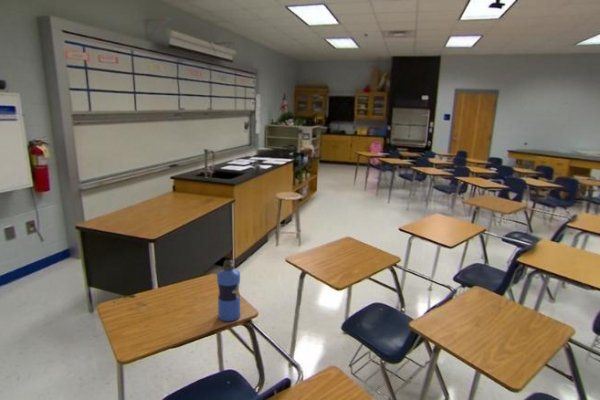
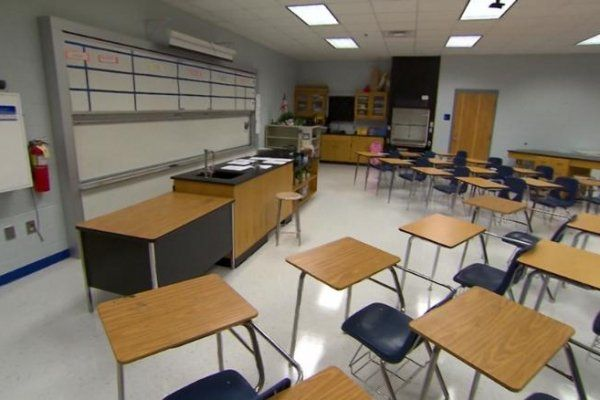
- water bottle [216,258,241,323]
